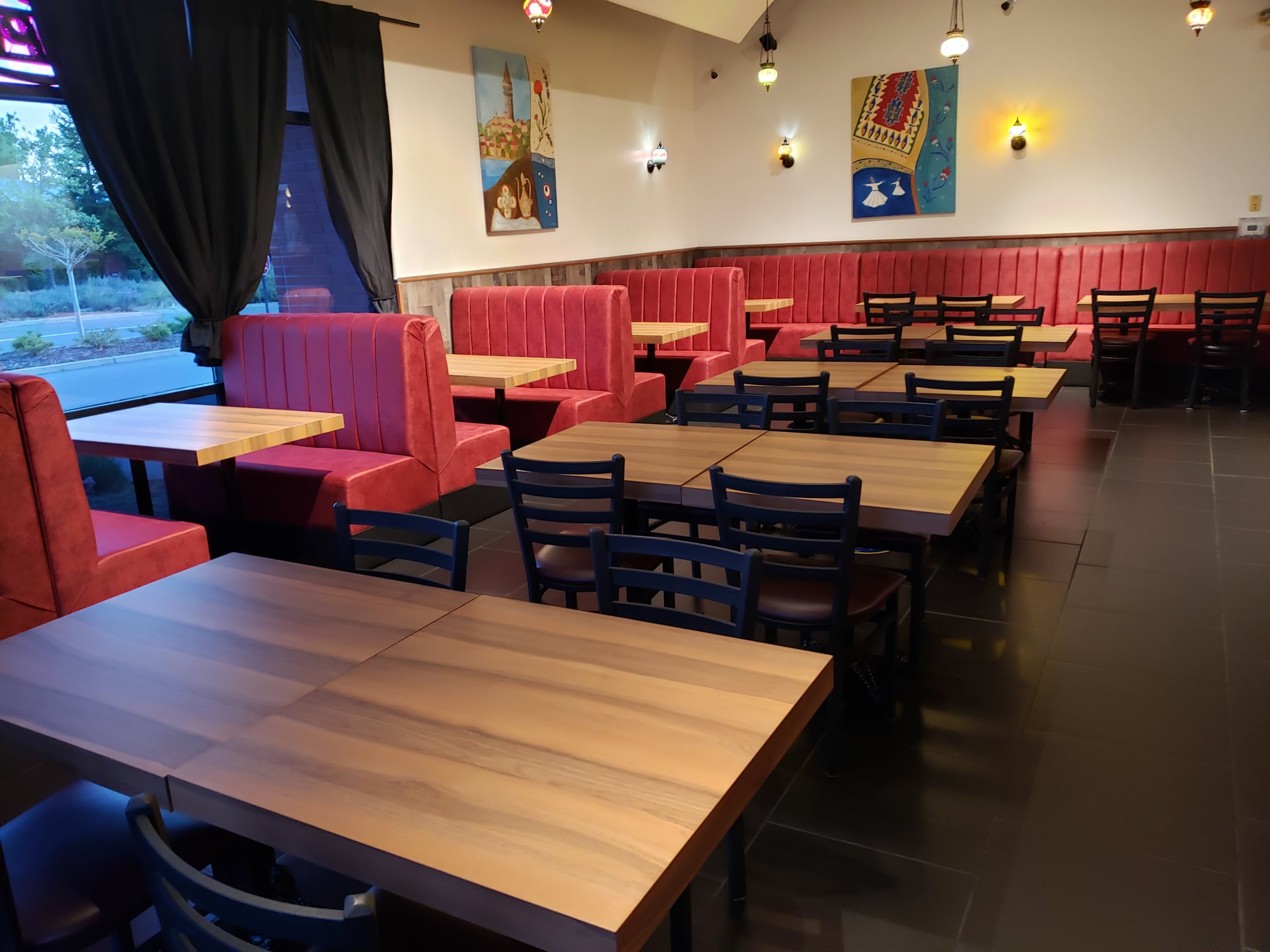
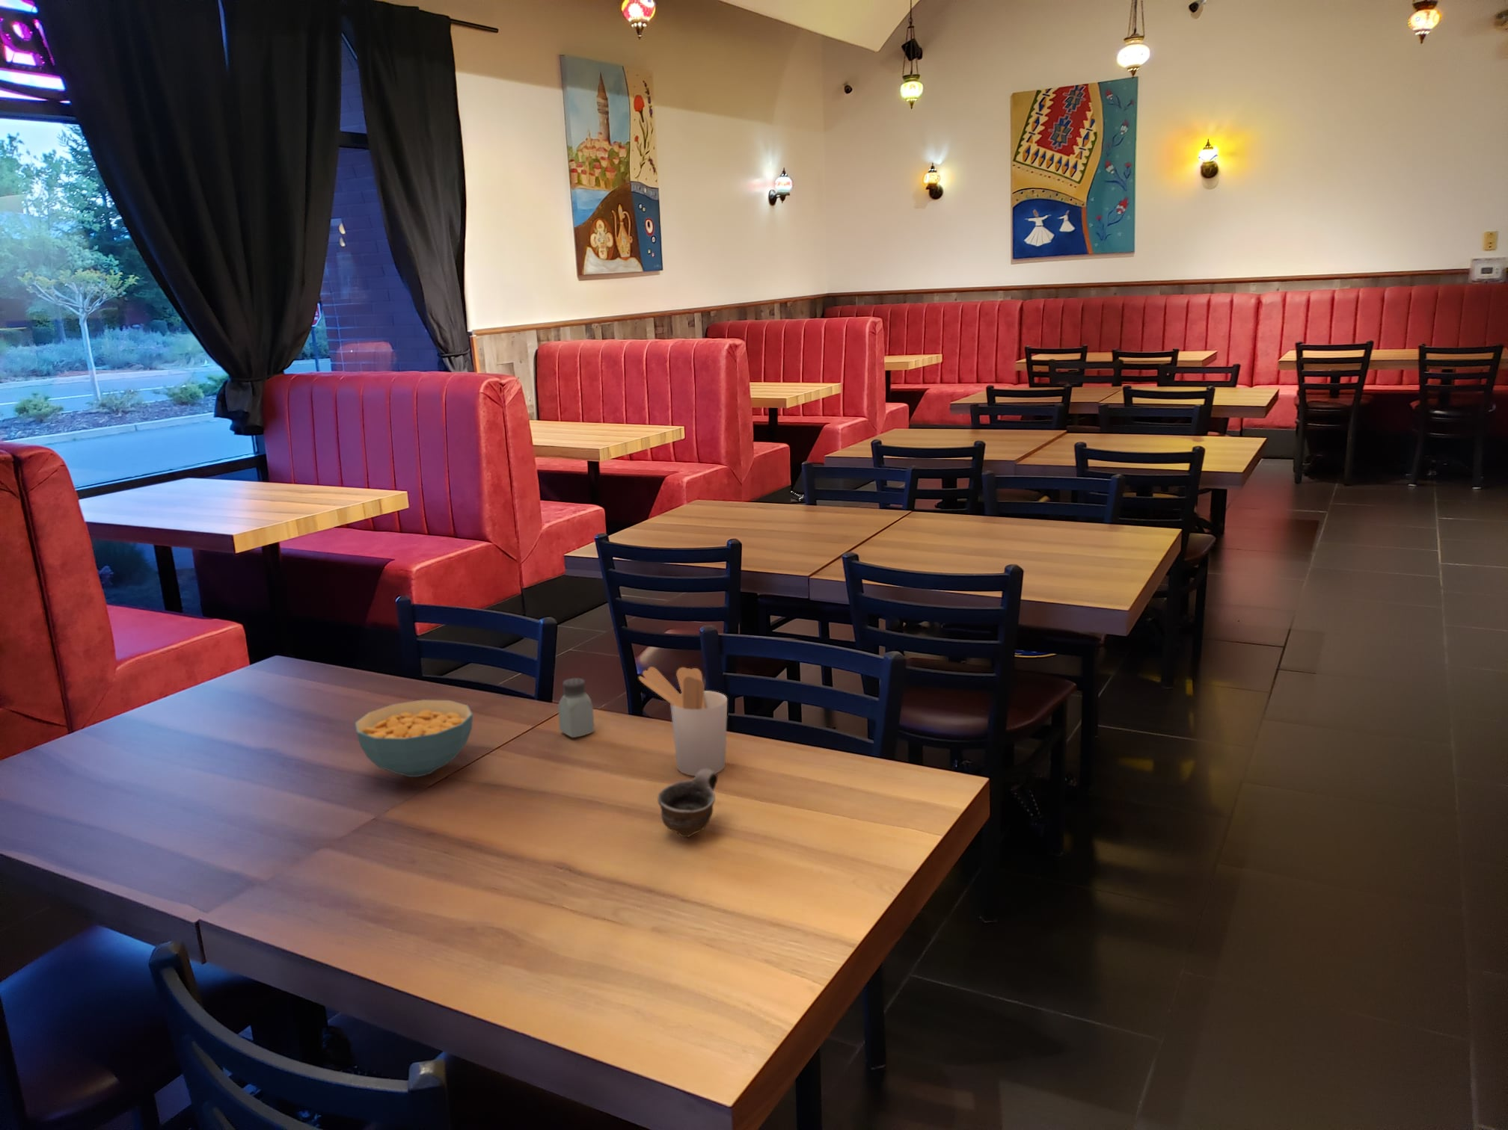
+ cup [657,769,718,838]
+ utensil holder [638,666,728,776]
+ saltshaker [557,678,595,738]
+ cereal bowl [354,699,474,777]
